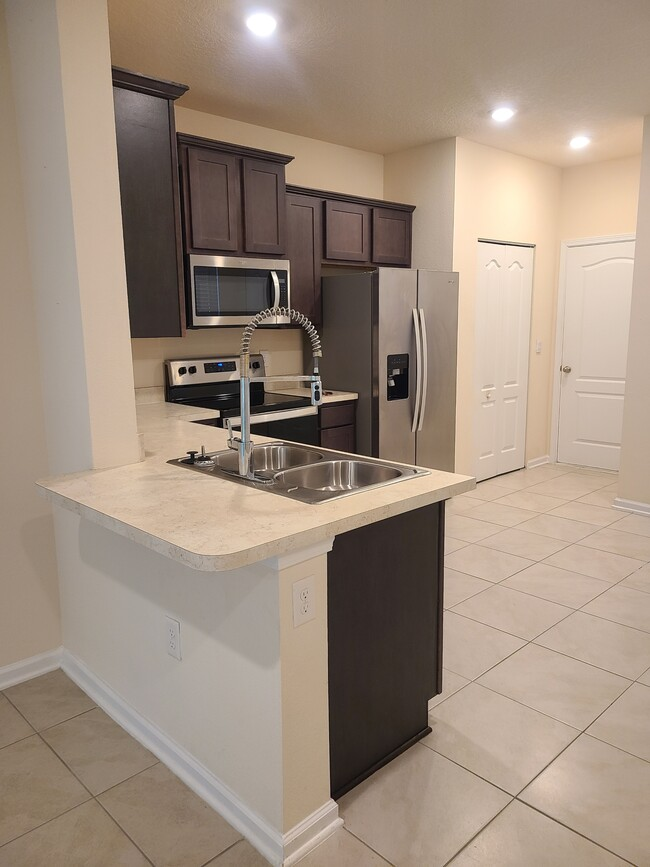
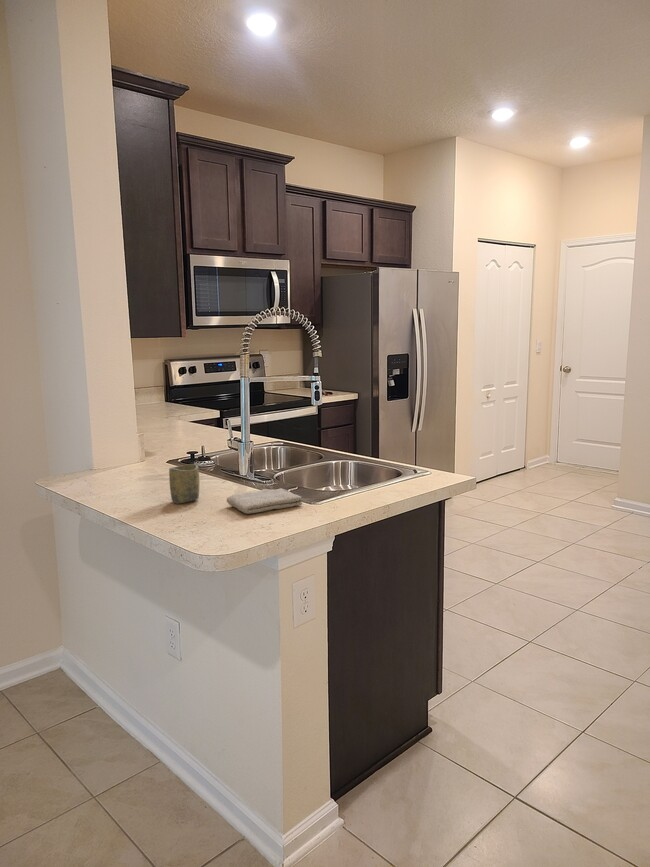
+ washcloth [226,487,303,515]
+ cup [168,463,200,504]
